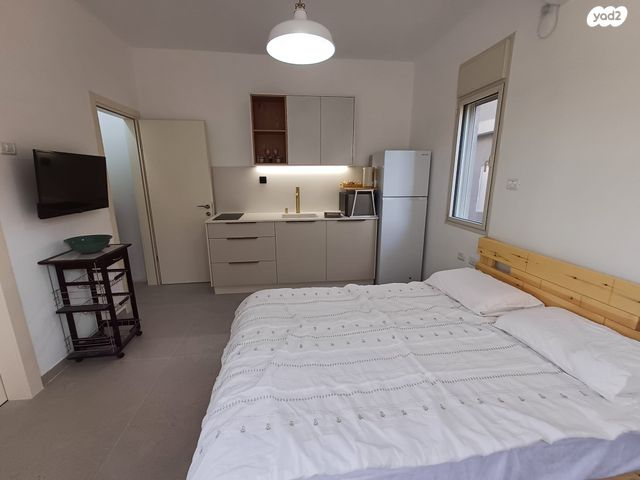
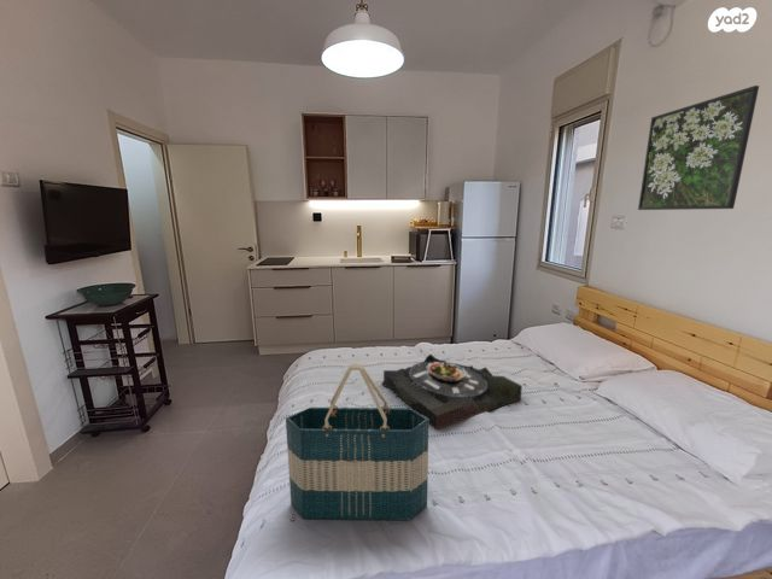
+ tote bag [285,363,429,521]
+ serving tray [381,353,524,431]
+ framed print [637,84,760,211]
